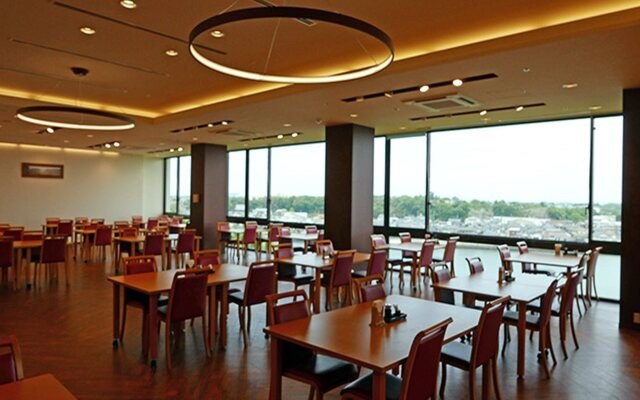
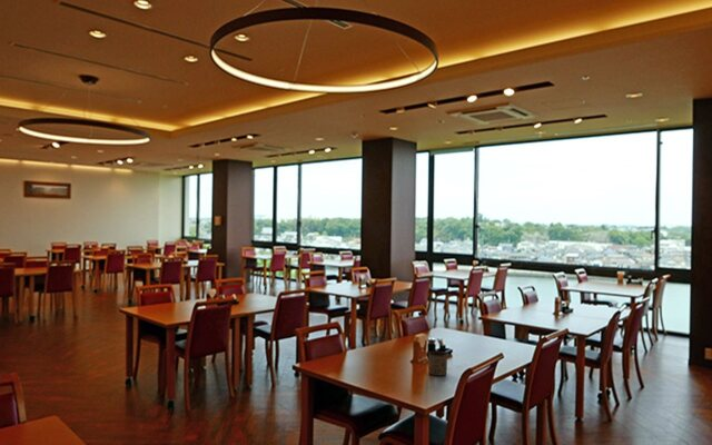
+ cup [428,350,448,377]
